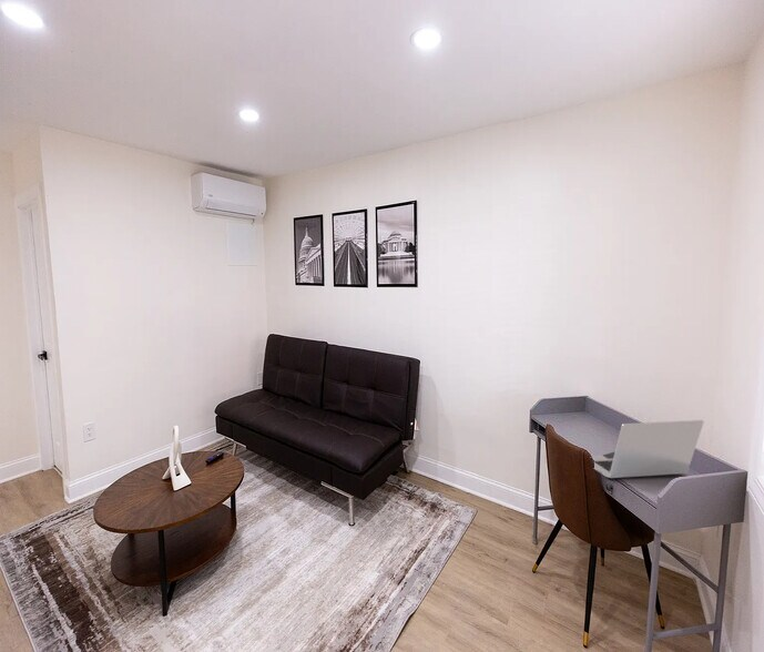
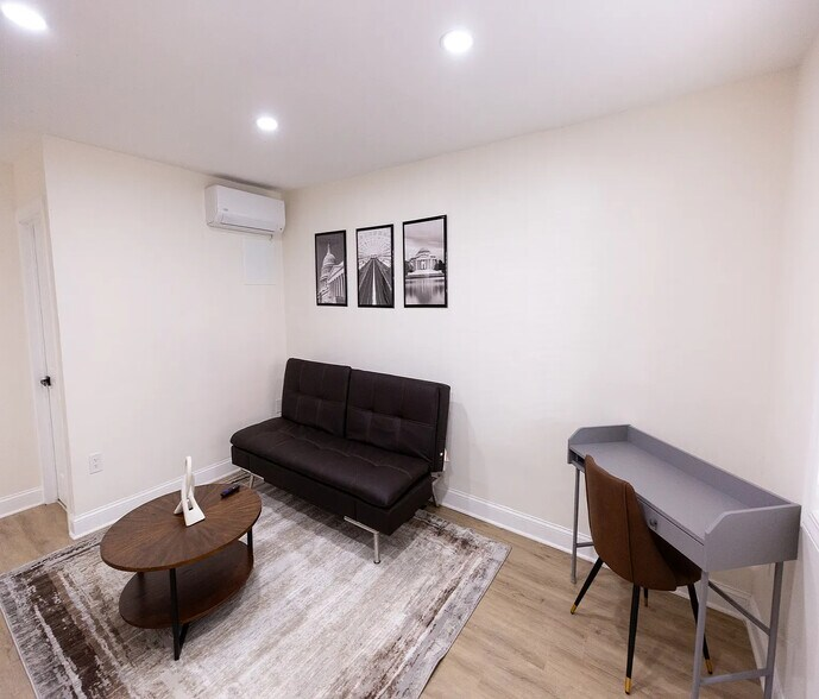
- laptop [591,419,705,479]
